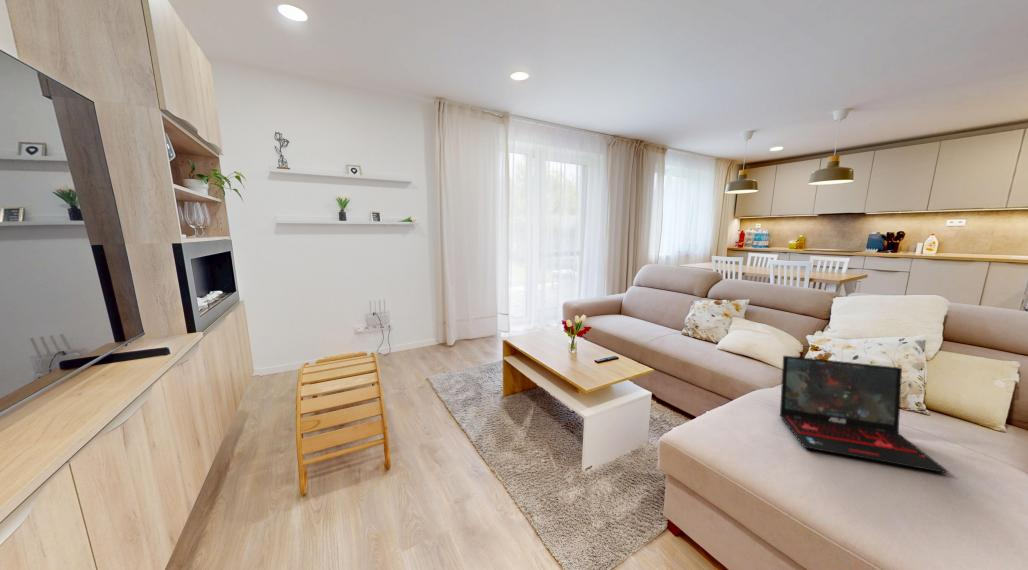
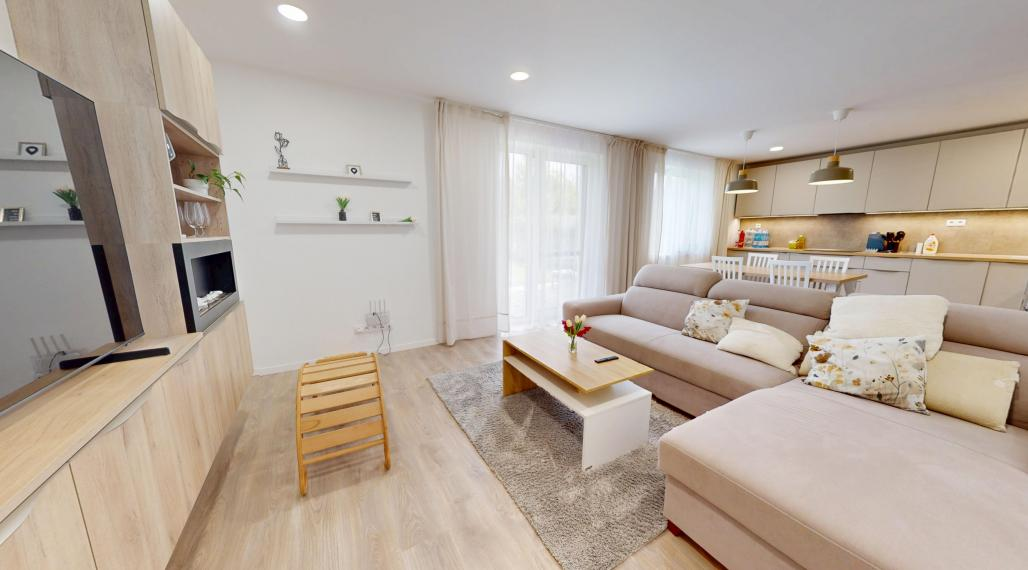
- laptop [778,354,950,475]
